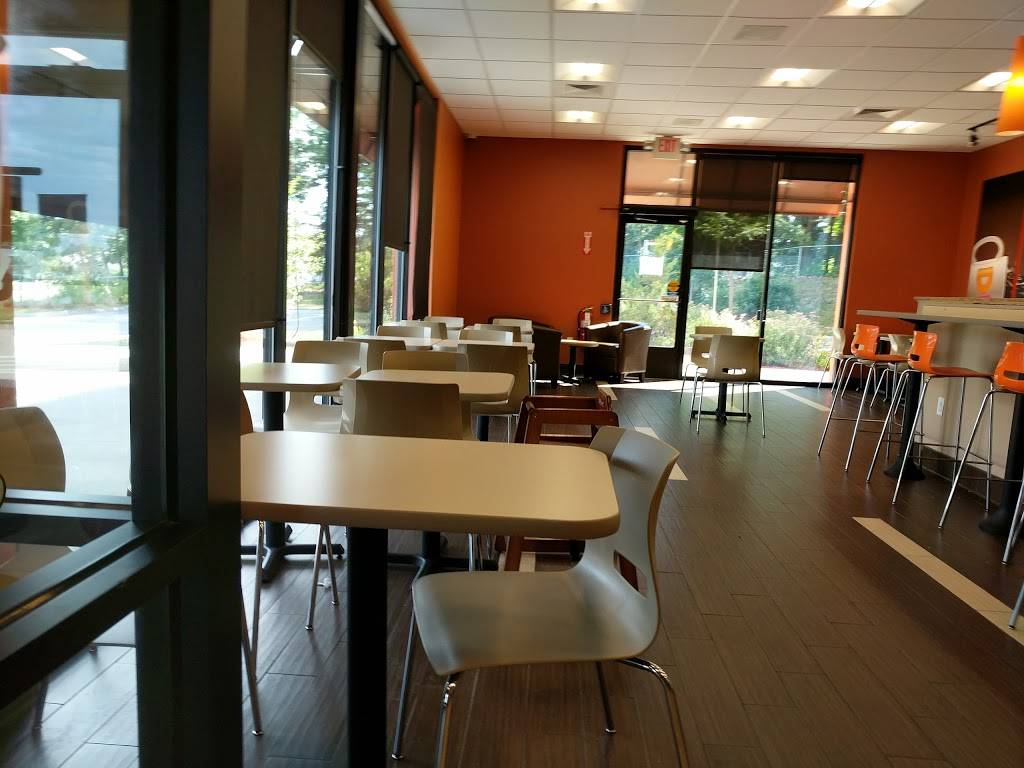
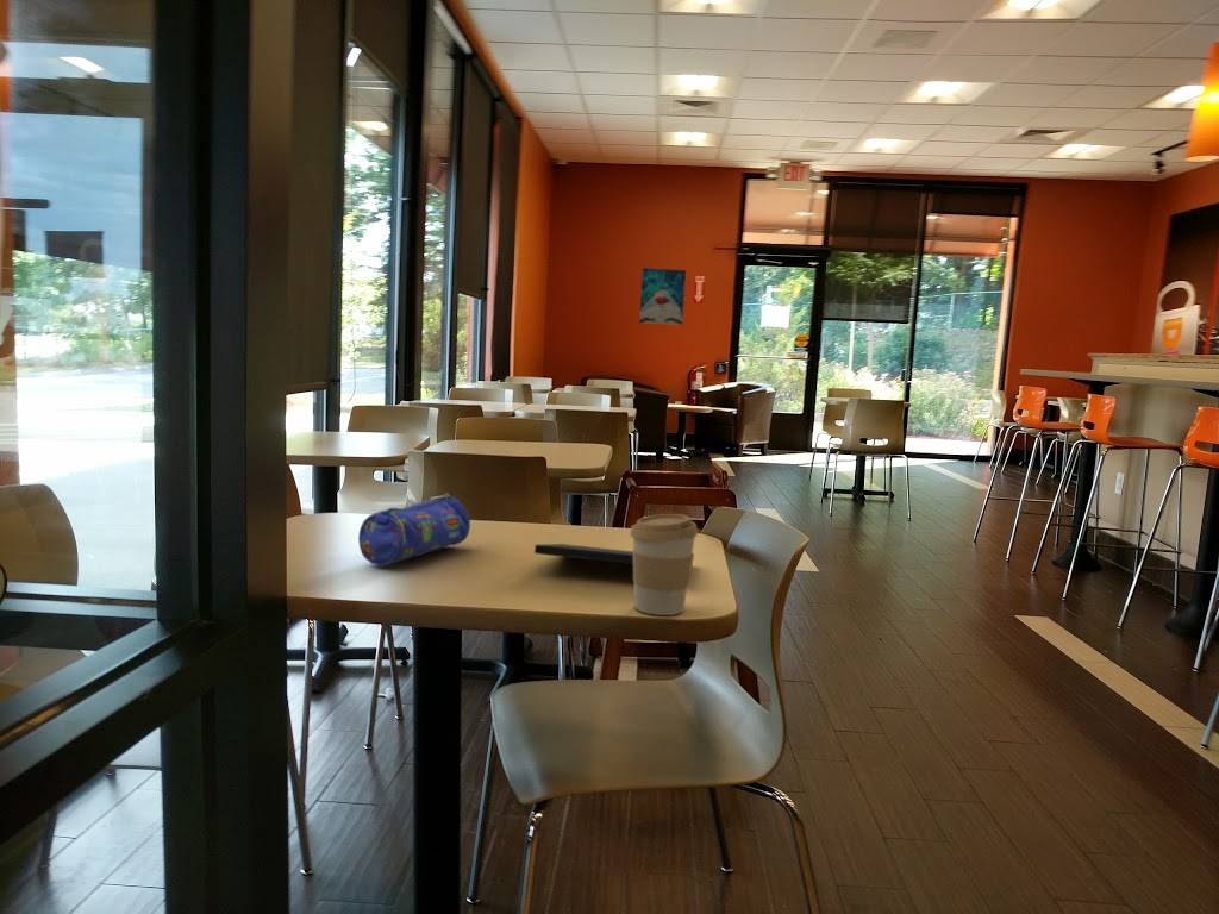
+ pencil case [357,492,471,566]
+ notepad [533,543,695,568]
+ coffee cup [629,513,699,616]
+ wall art [638,267,687,326]
